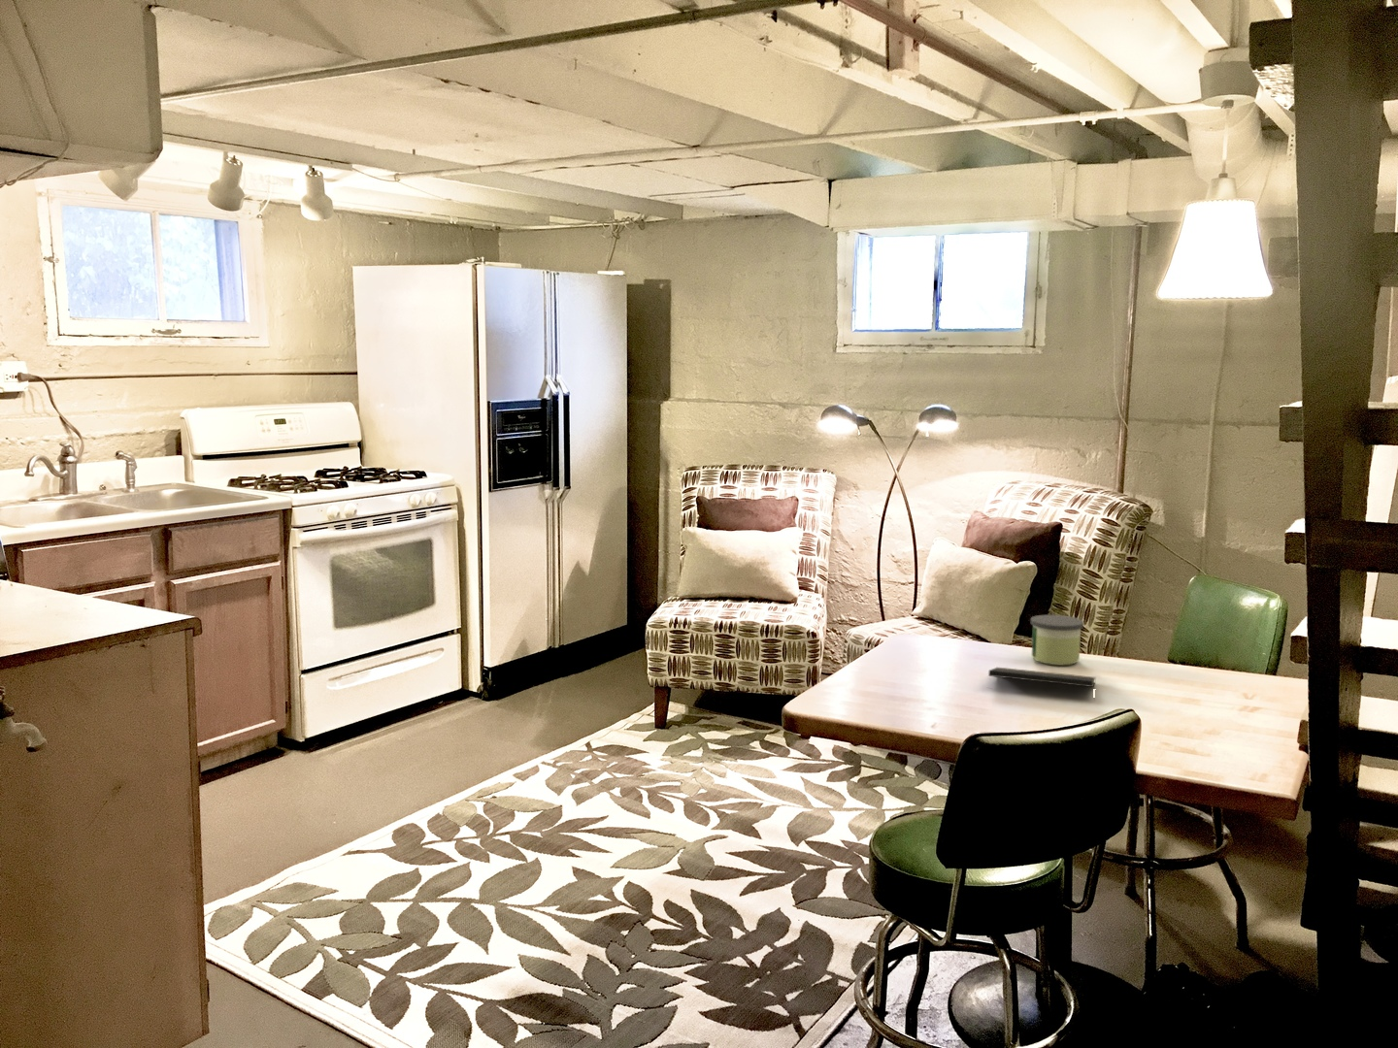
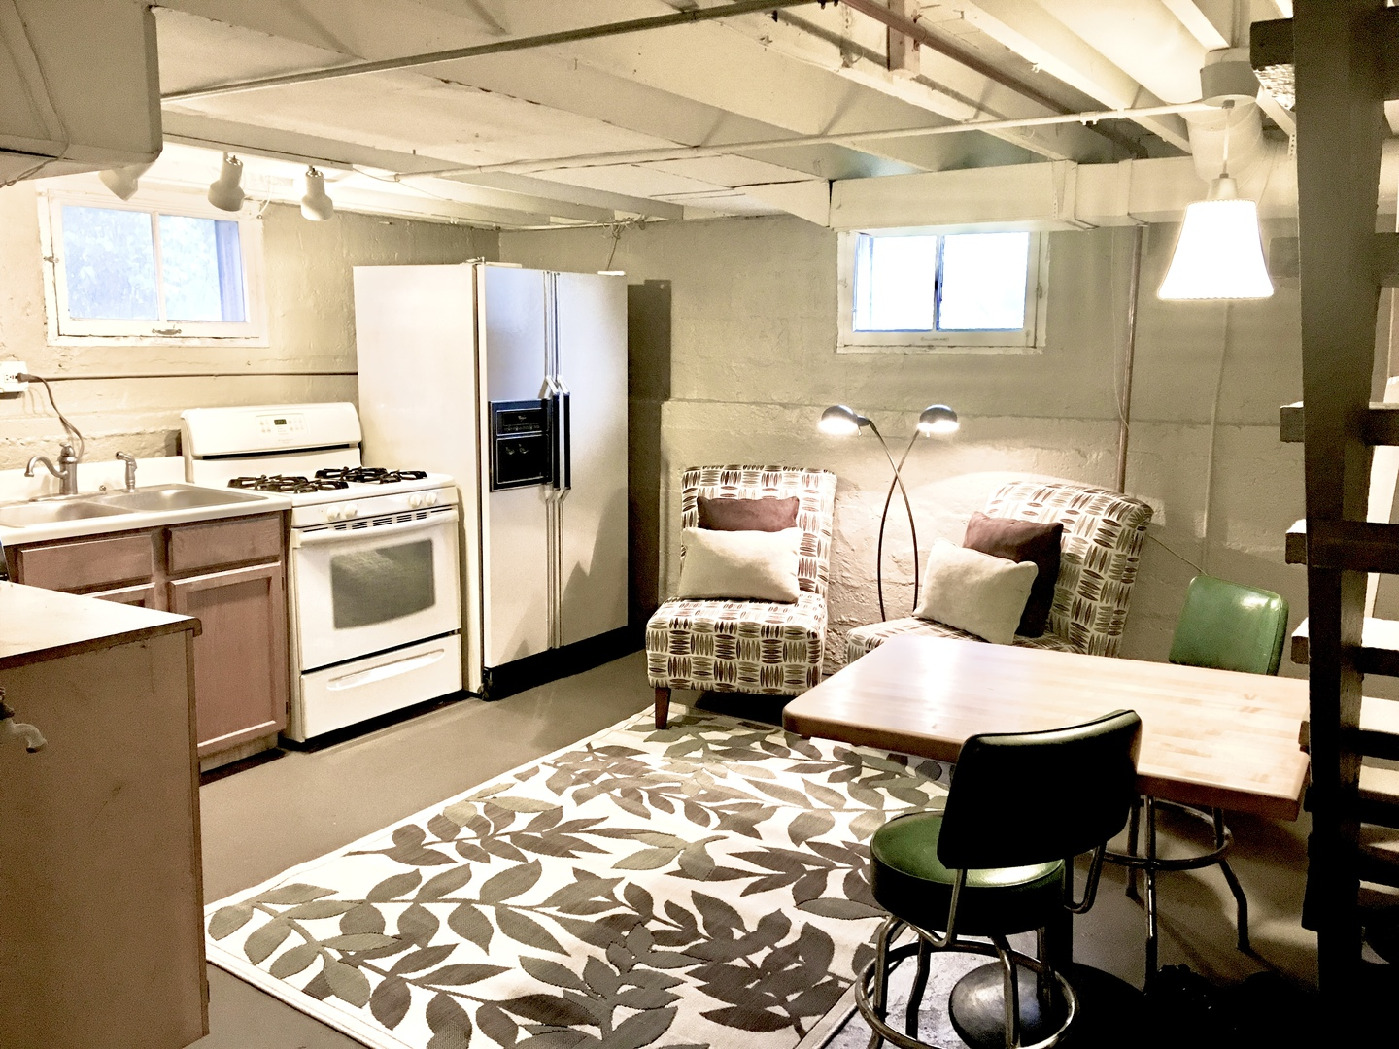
- candle [1030,614,1084,666]
- notepad [987,667,1097,701]
